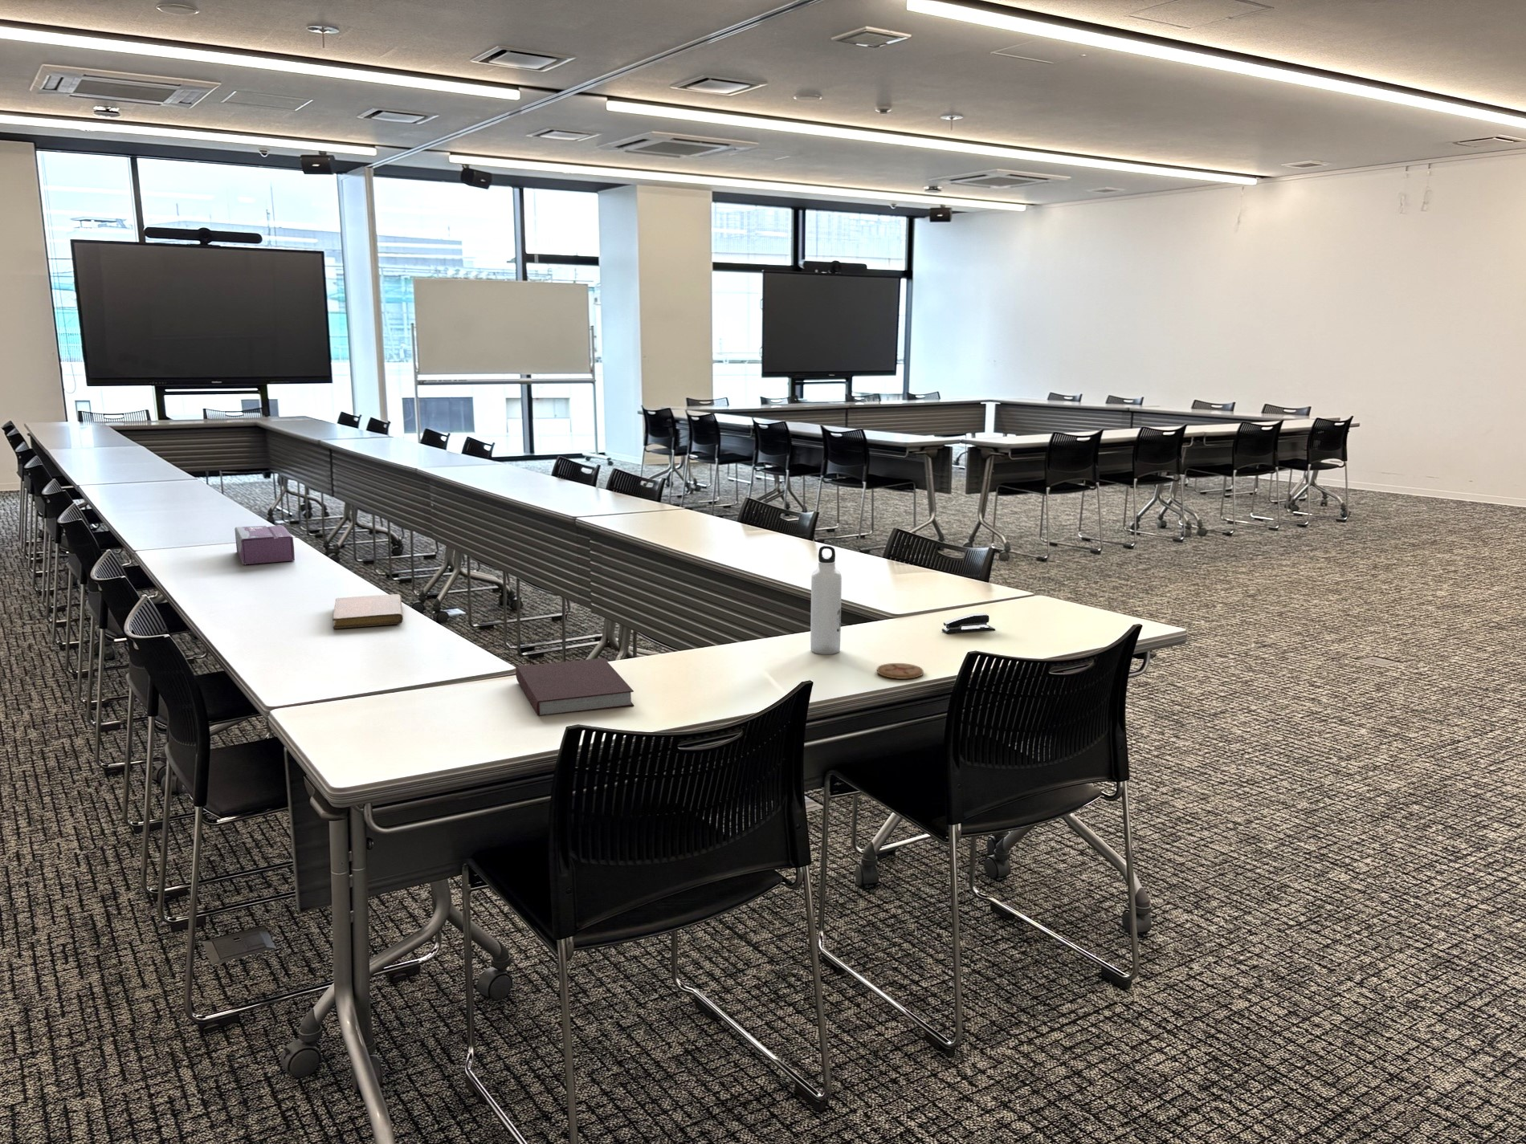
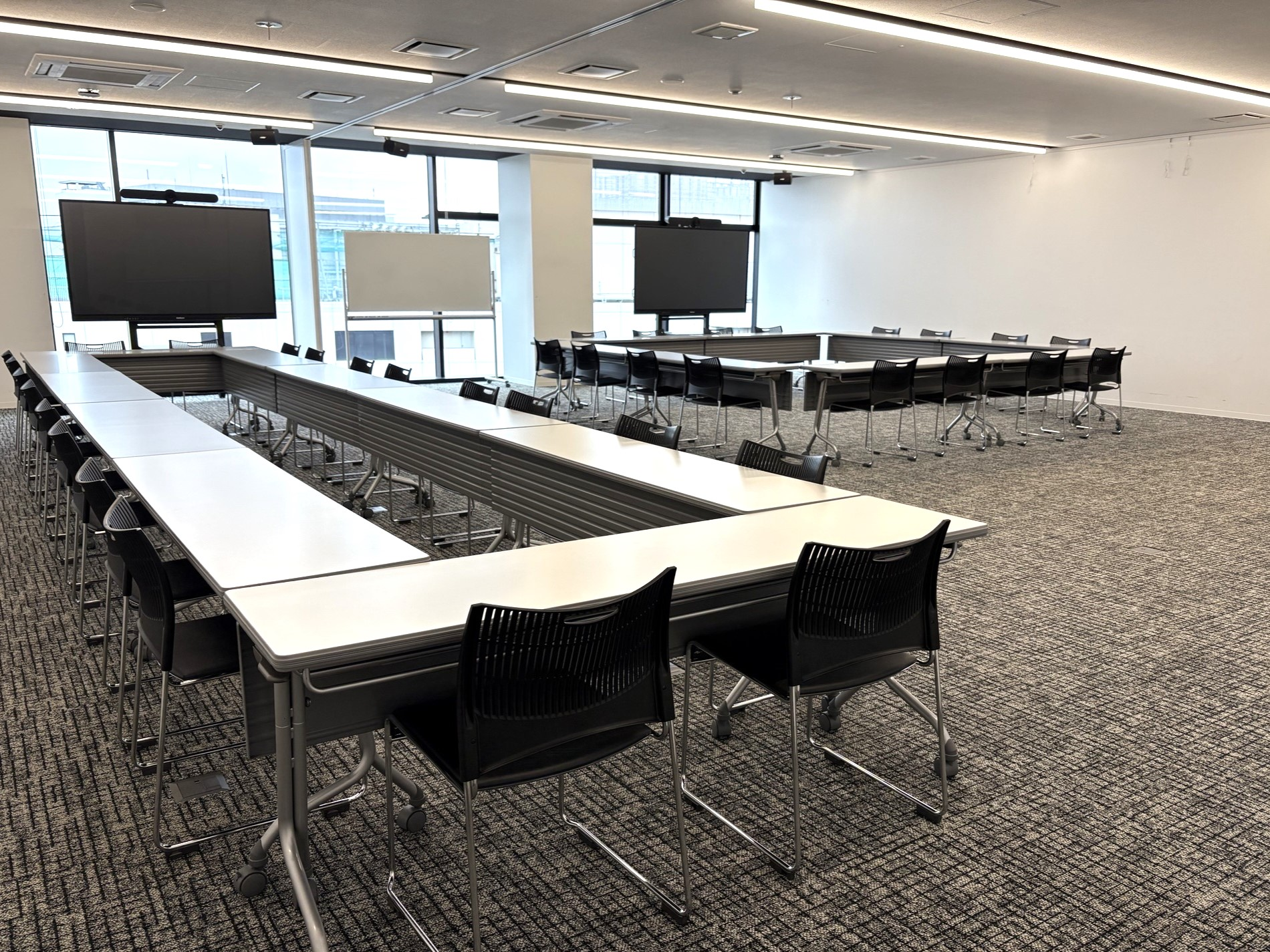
- notebook [514,657,634,717]
- water bottle [810,544,842,655]
- notebook [332,594,404,630]
- coaster [876,662,924,680]
- tissue box [234,524,296,565]
- stapler [941,613,996,634]
